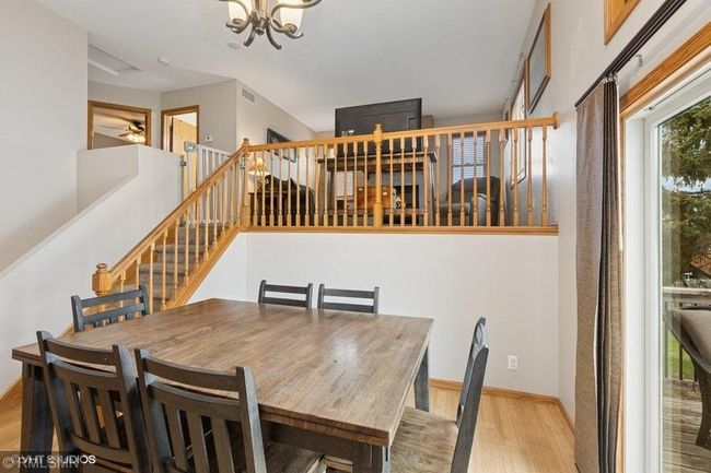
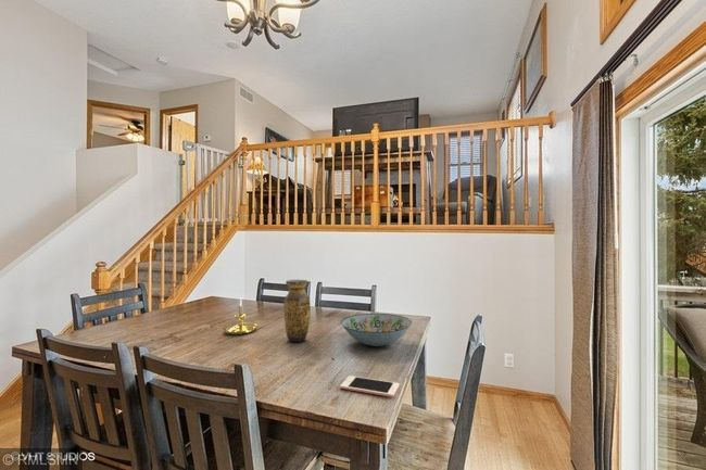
+ cell phone [339,374,400,398]
+ candle holder [220,296,259,335]
+ vase [282,279,312,343]
+ decorative bowl [340,313,413,347]
